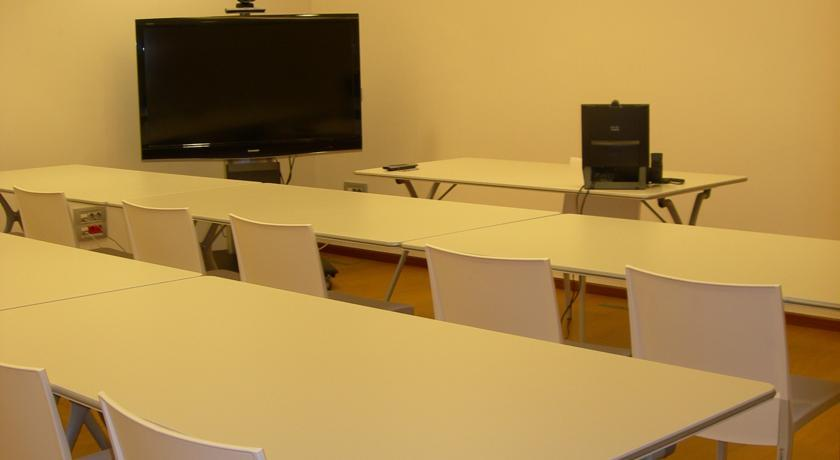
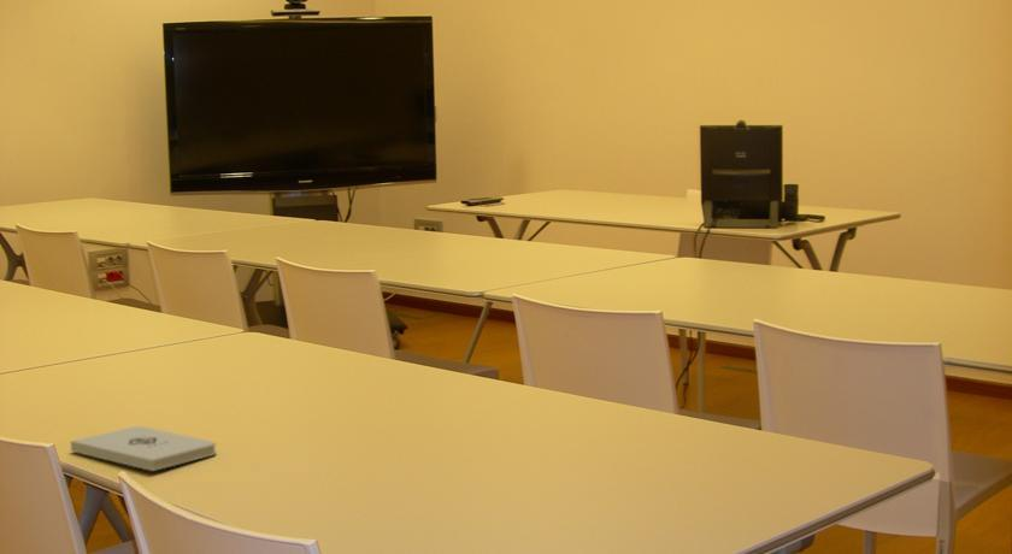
+ notepad [70,425,218,472]
